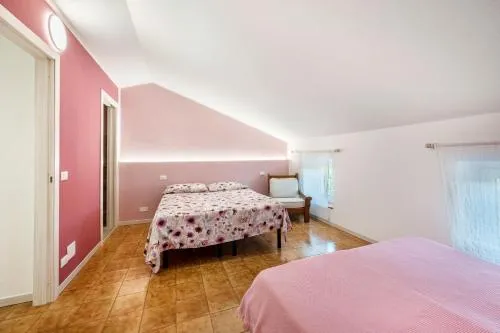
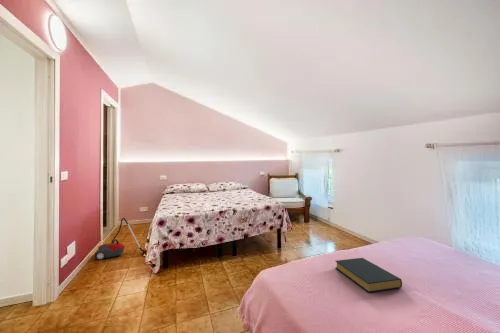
+ hardback book [334,257,403,294]
+ vacuum cleaner [94,217,144,261]
